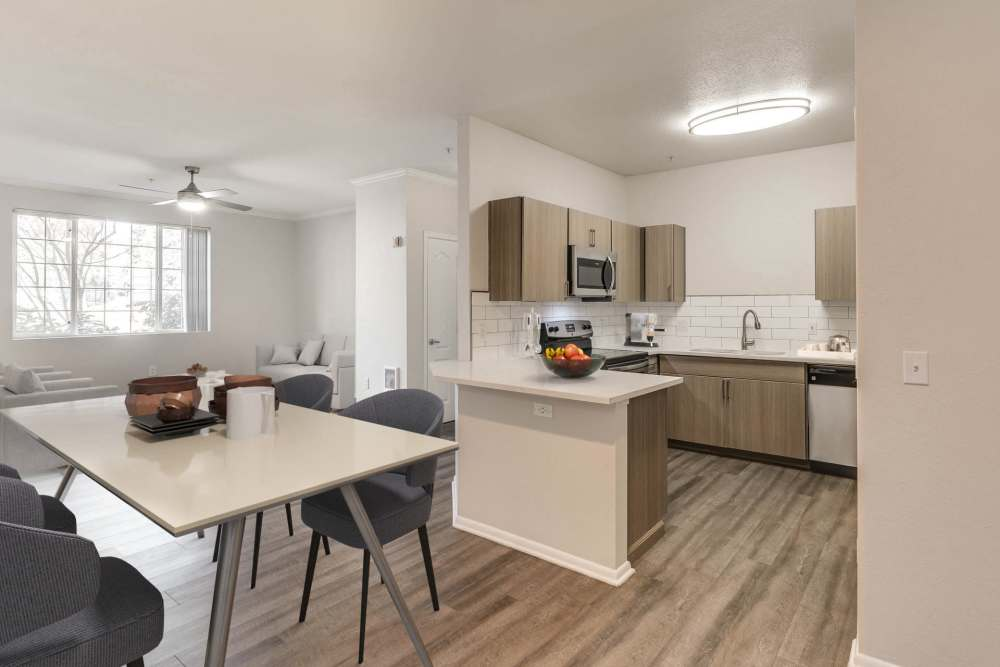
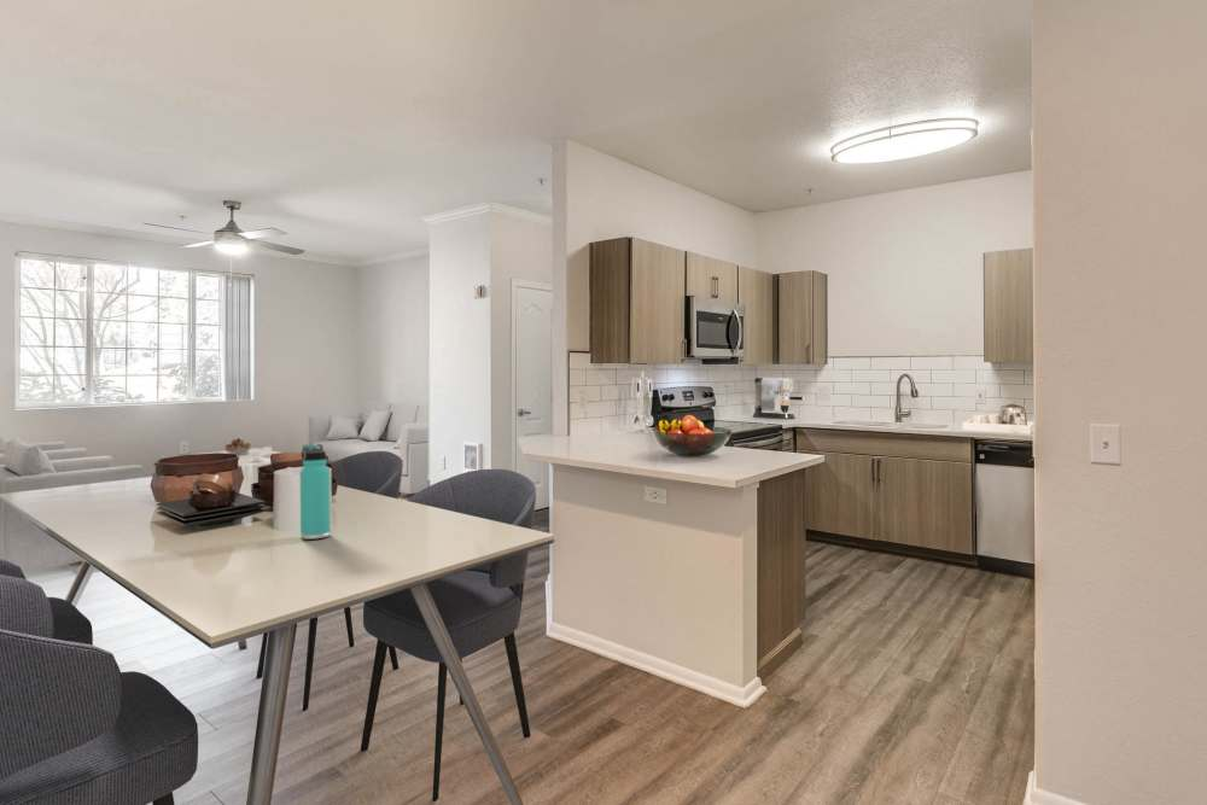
+ thermos bottle [299,443,332,541]
